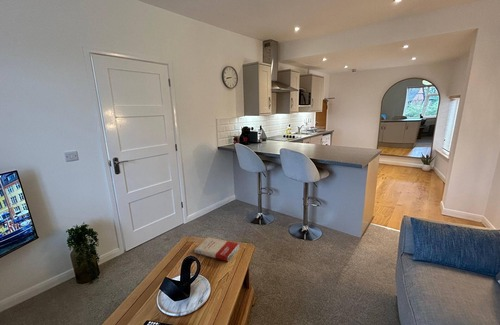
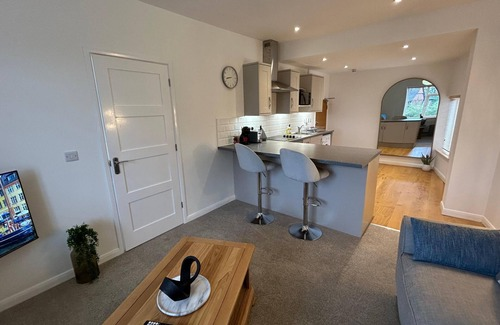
- book [194,236,240,262]
